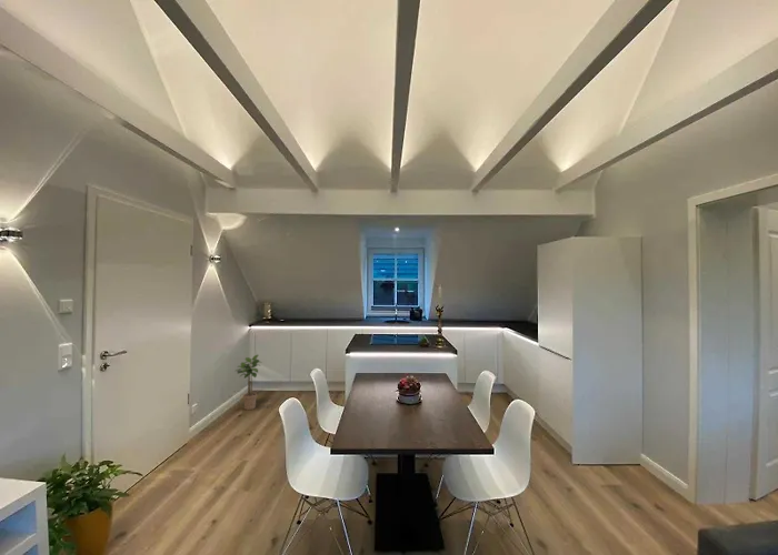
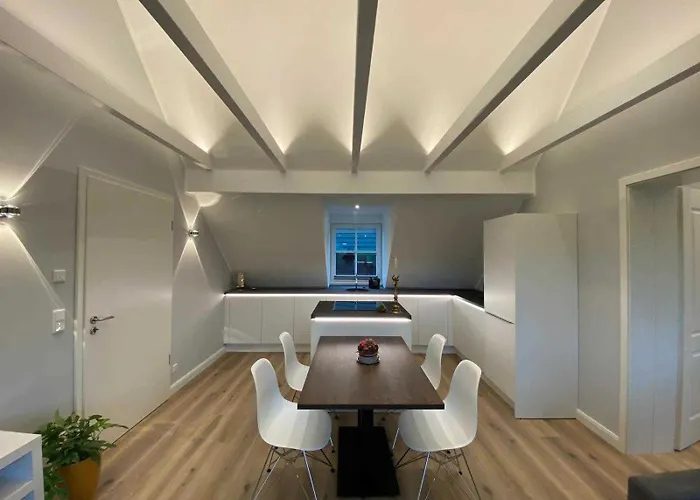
- potted plant [235,354,263,411]
